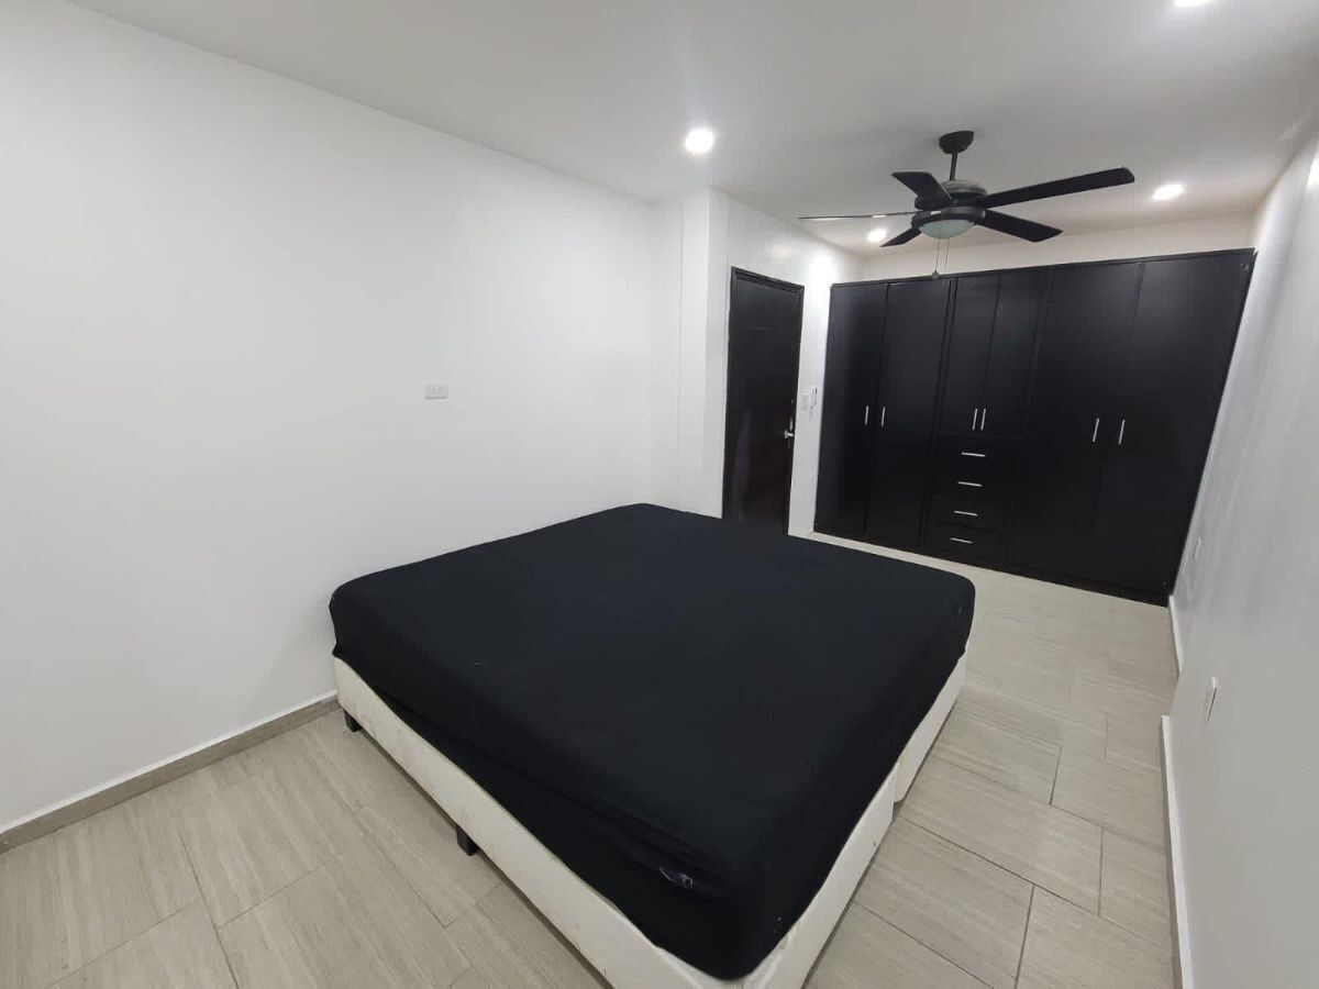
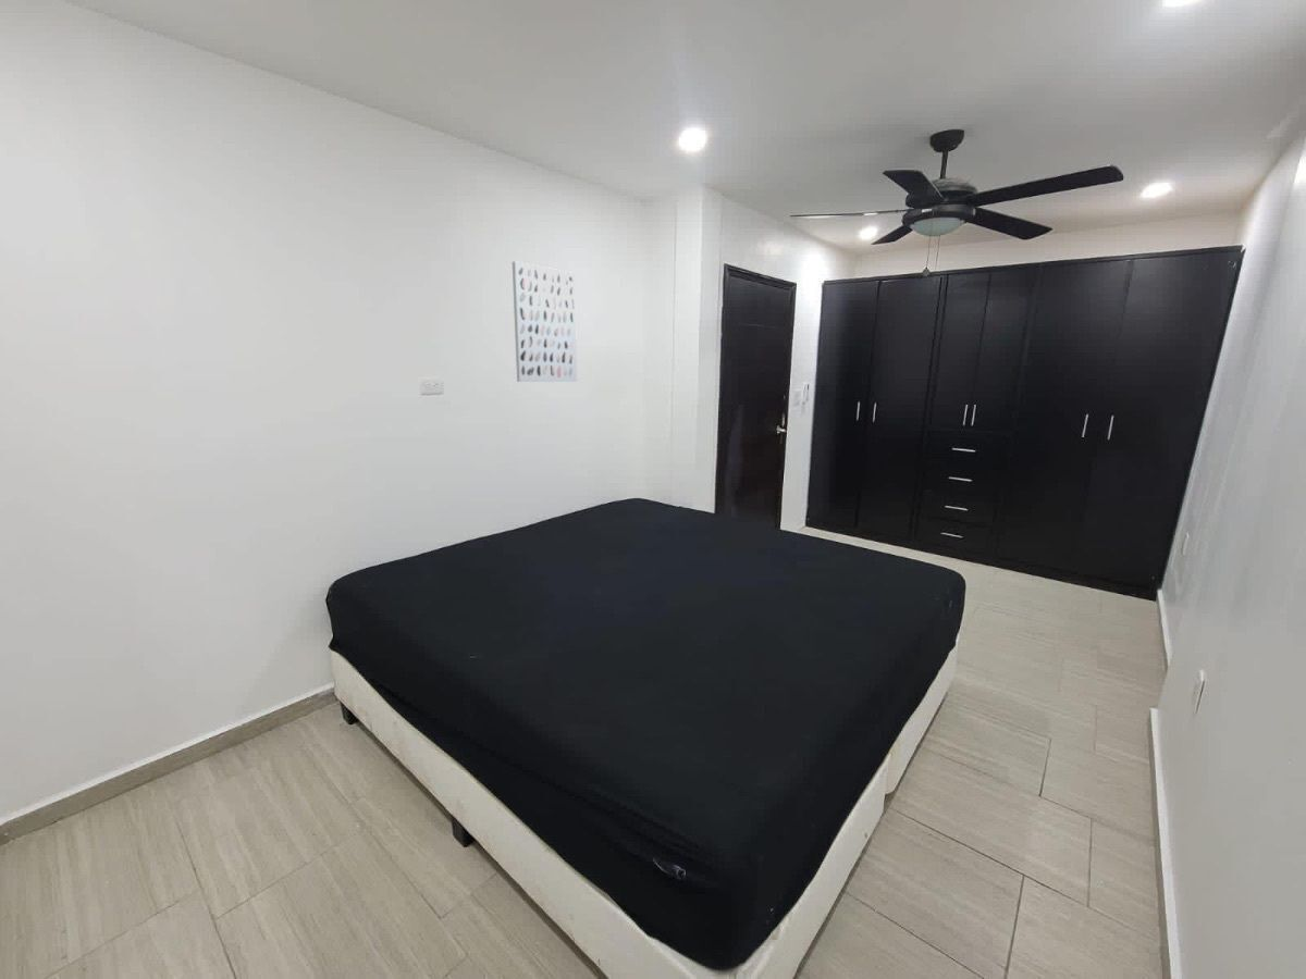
+ wall art [512,260,578,383]
